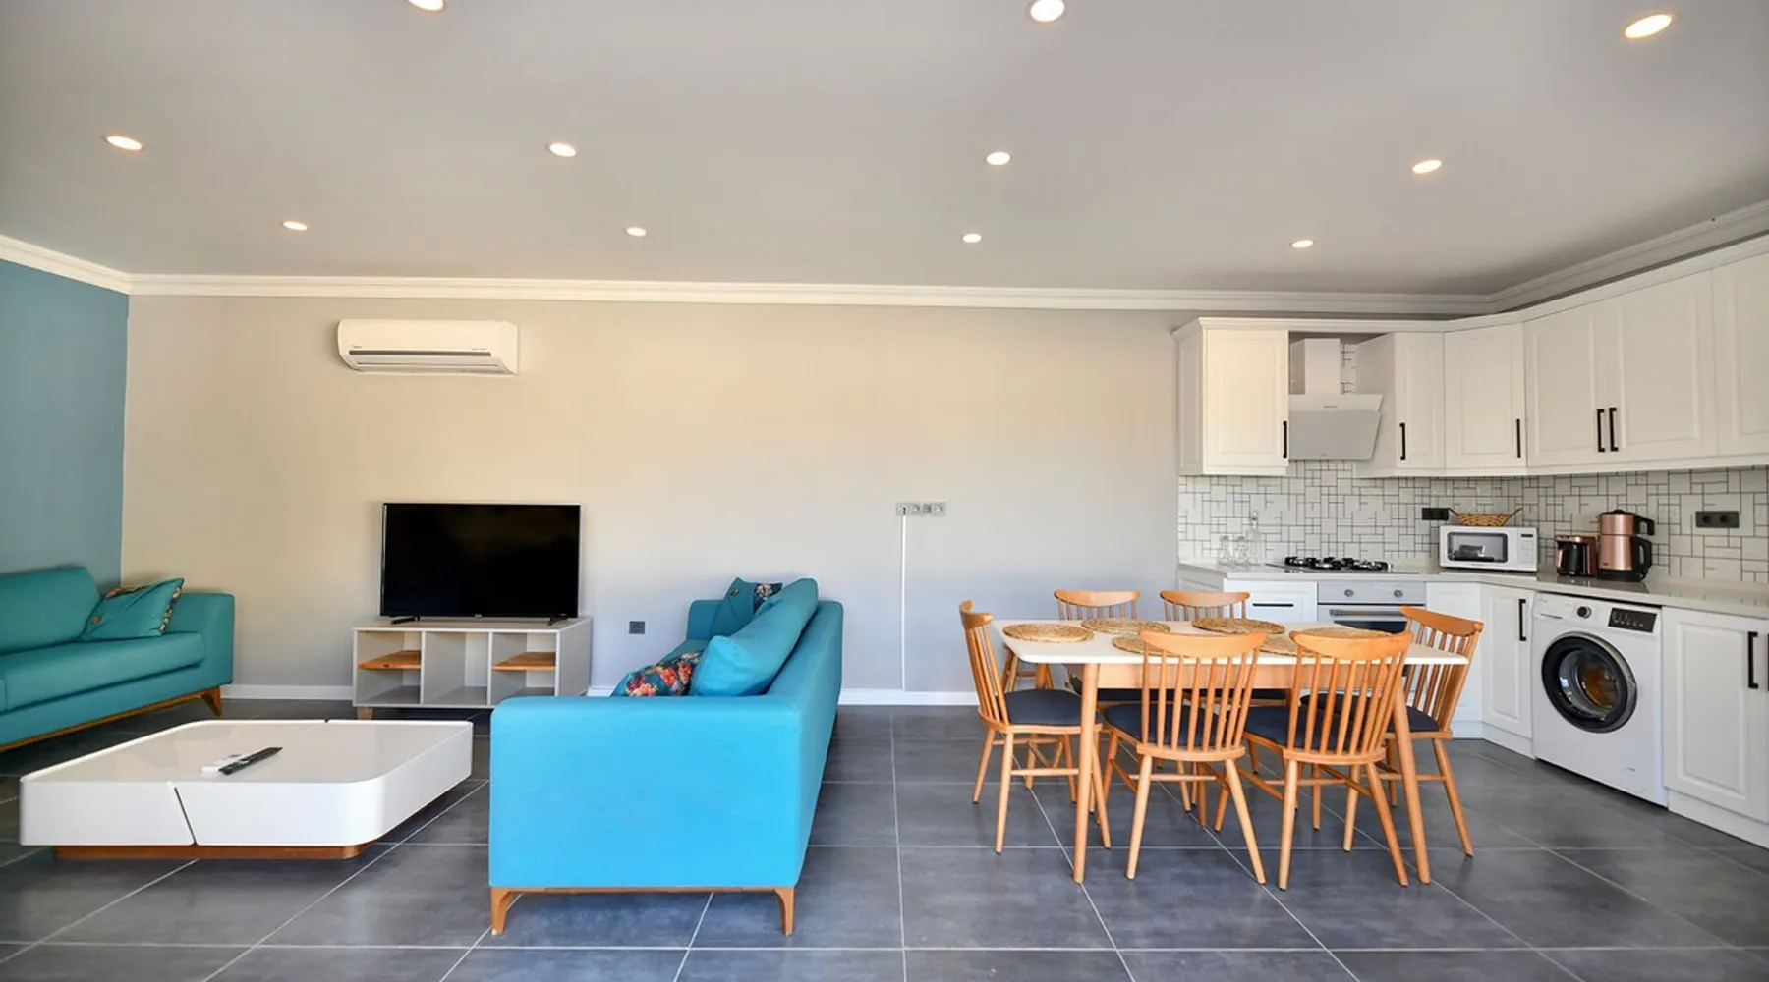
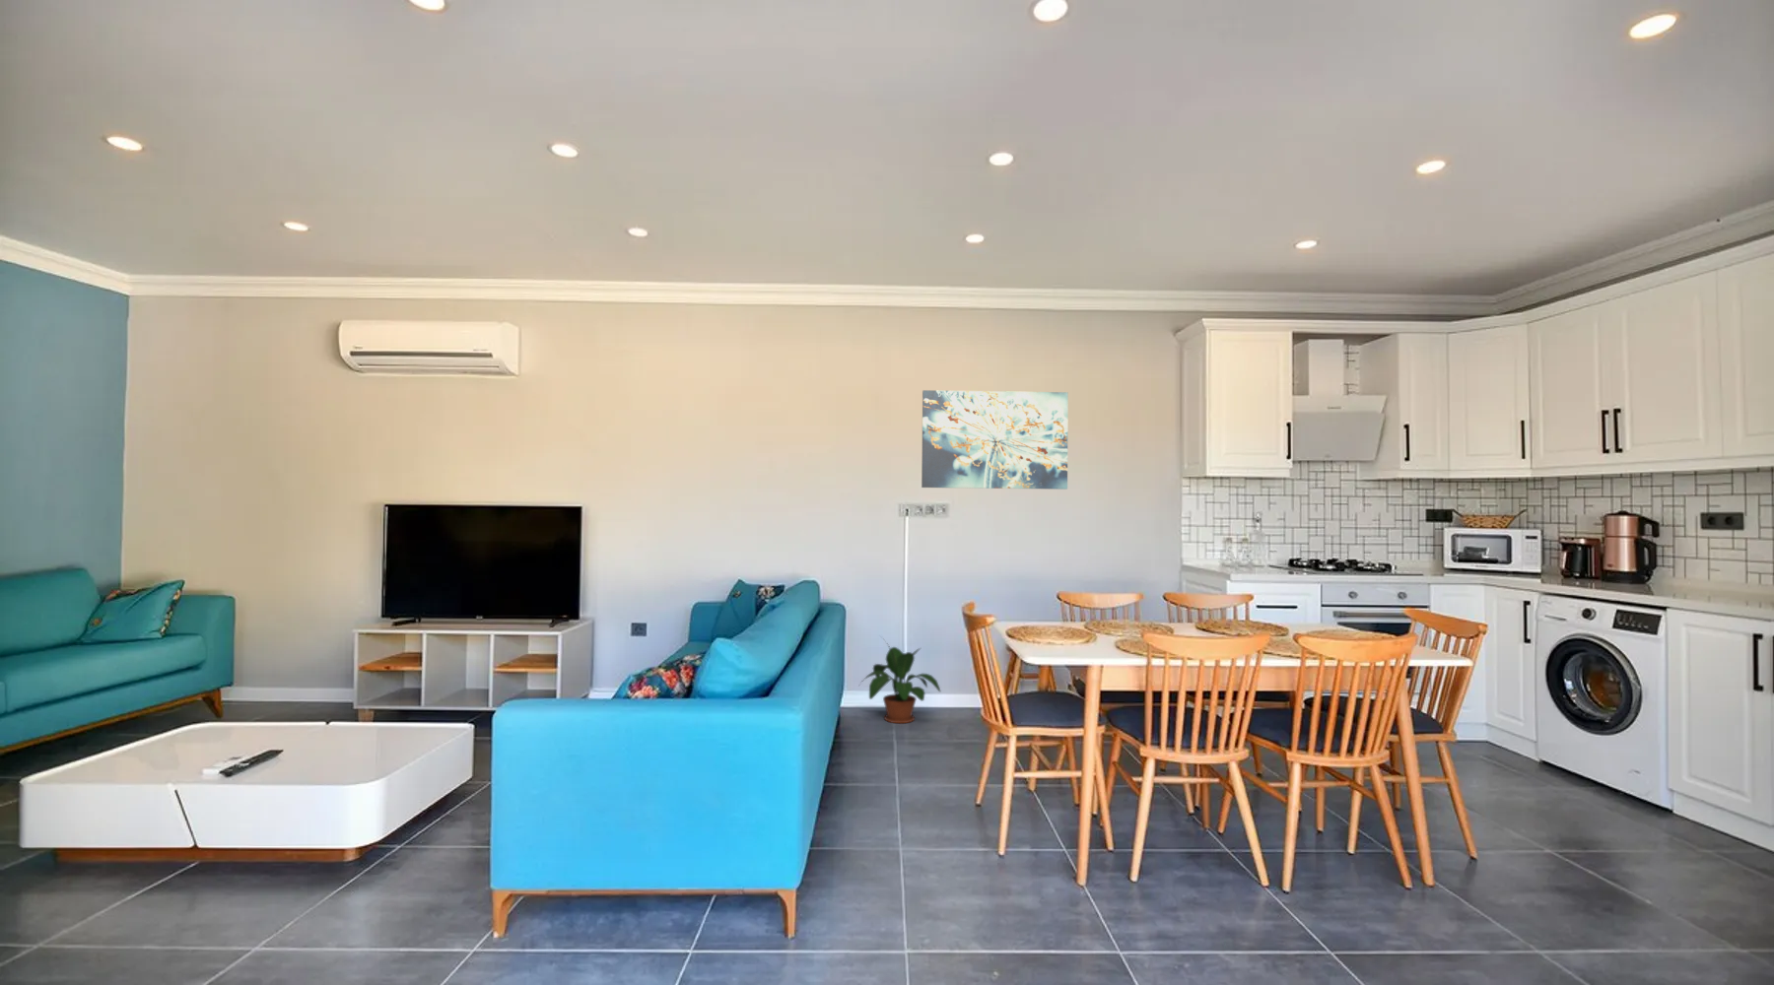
+ potted plant [858,634,942,724]
+ wall art [921,389,1069,490]
